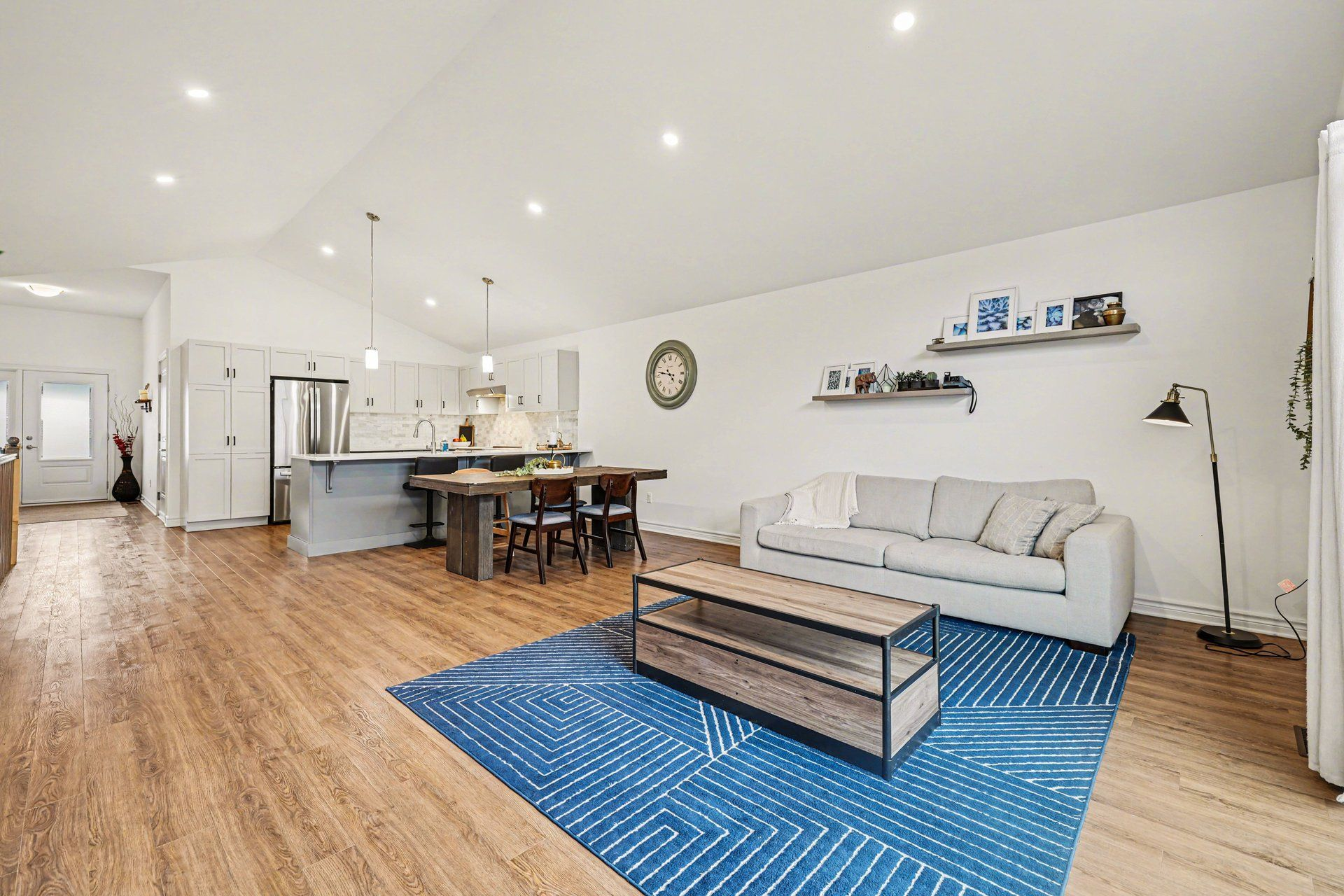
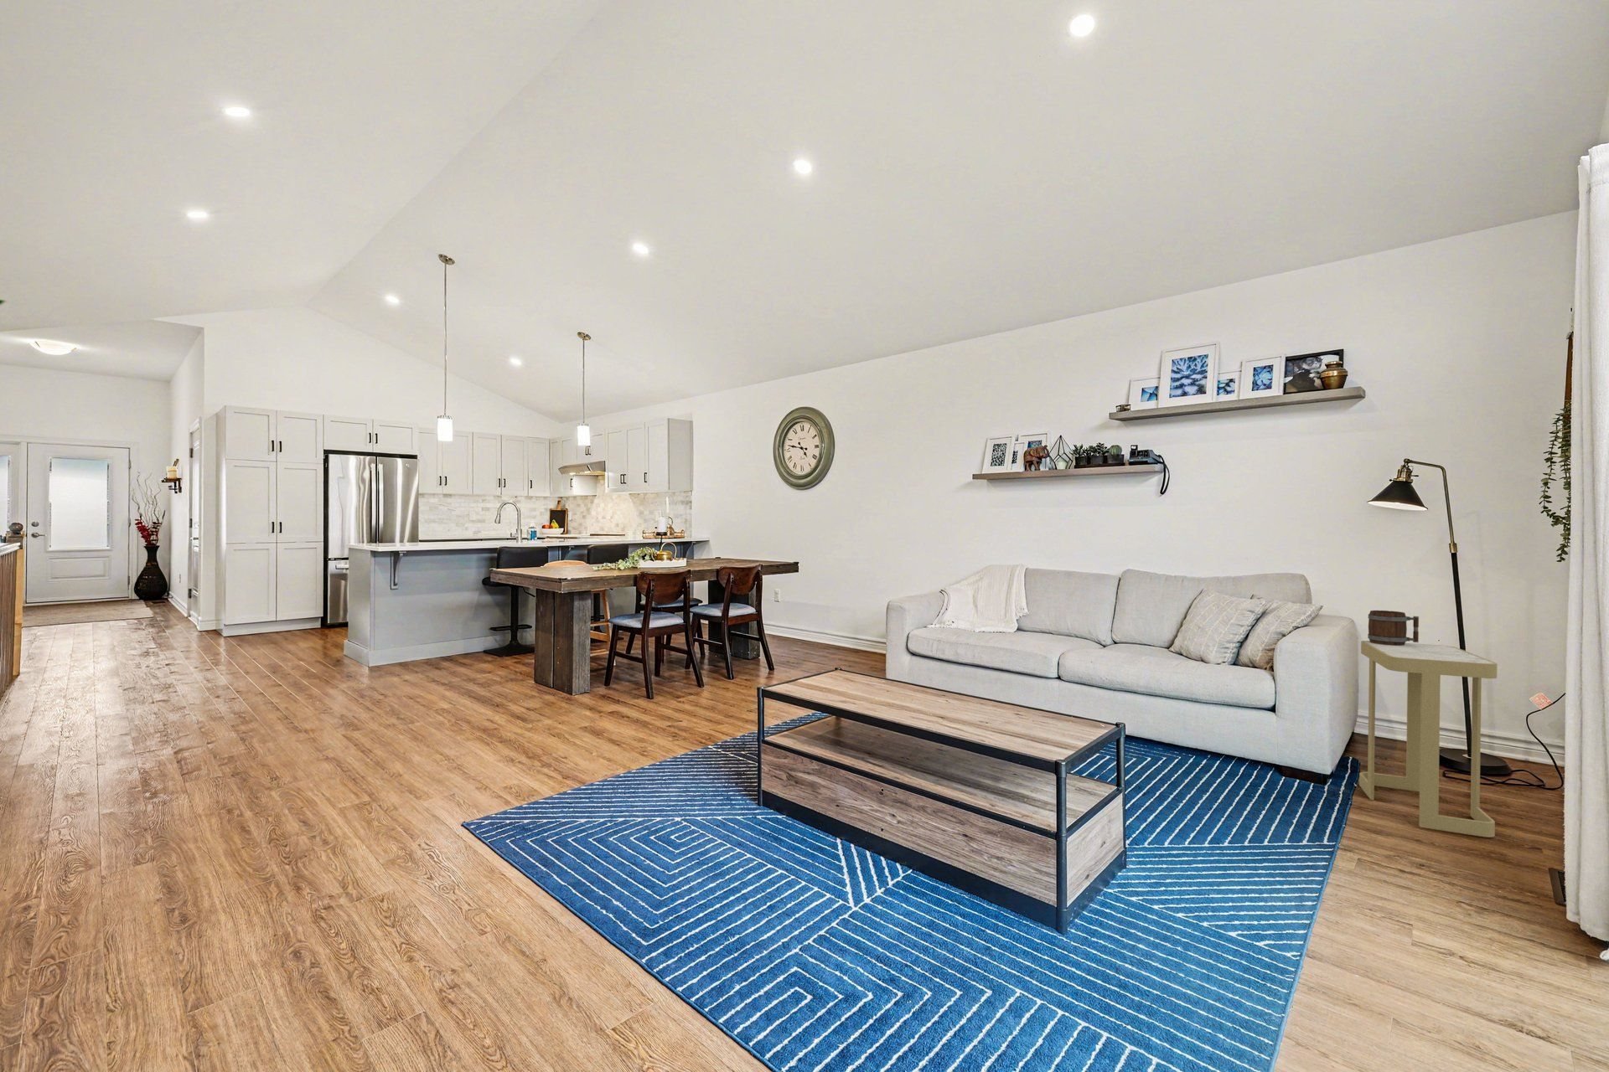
+ side table [1359,640,1499,839]
+ mug [1367,610,1420,646]
